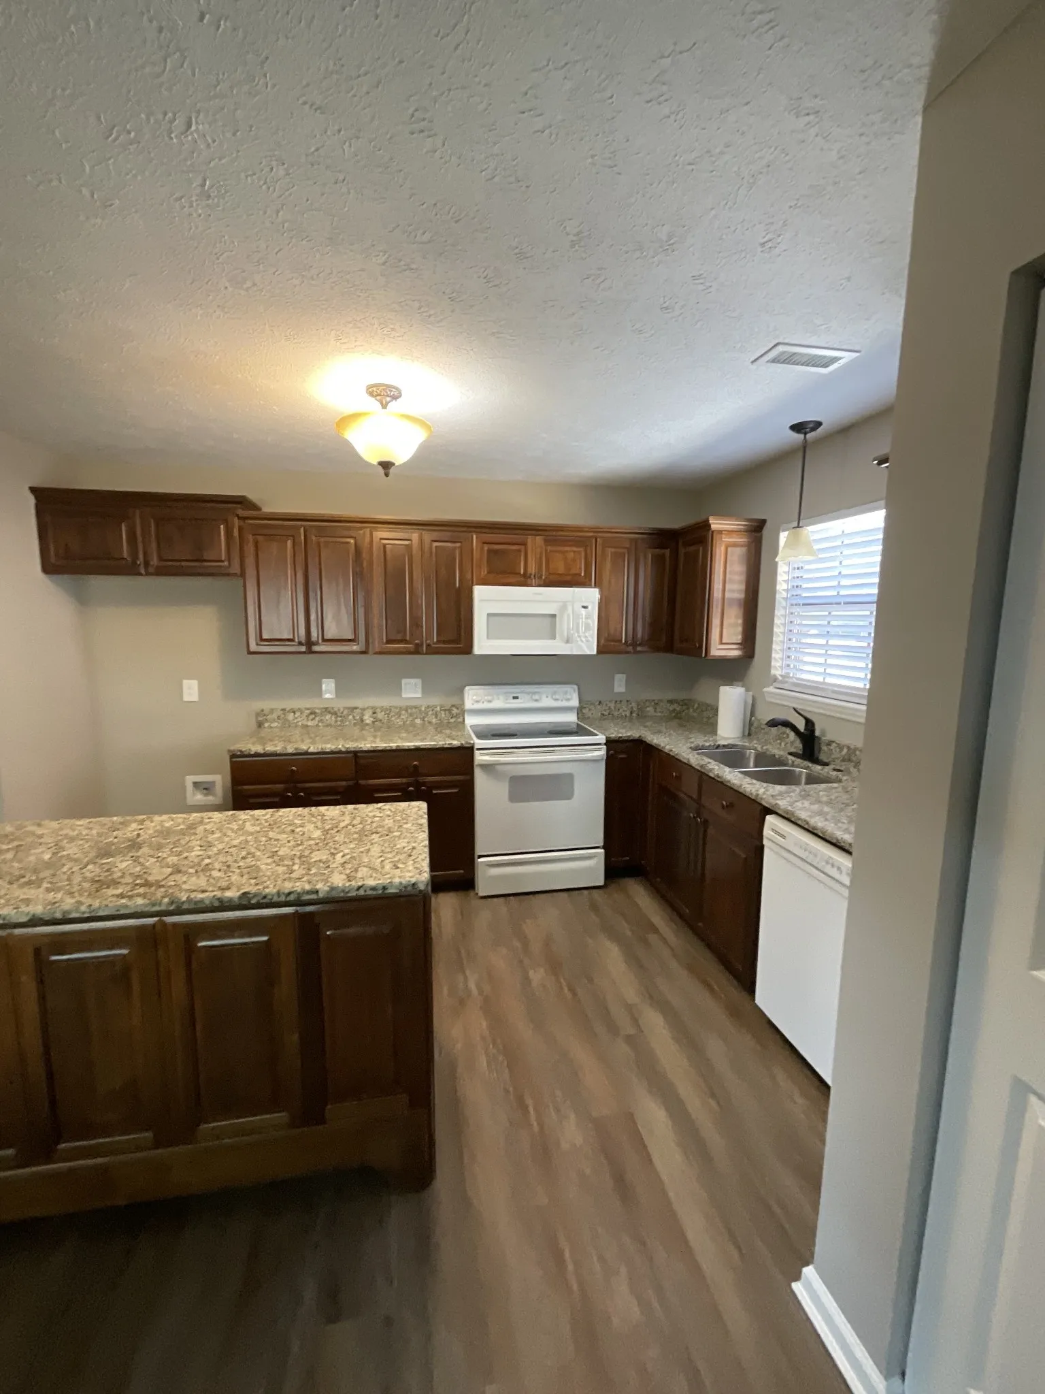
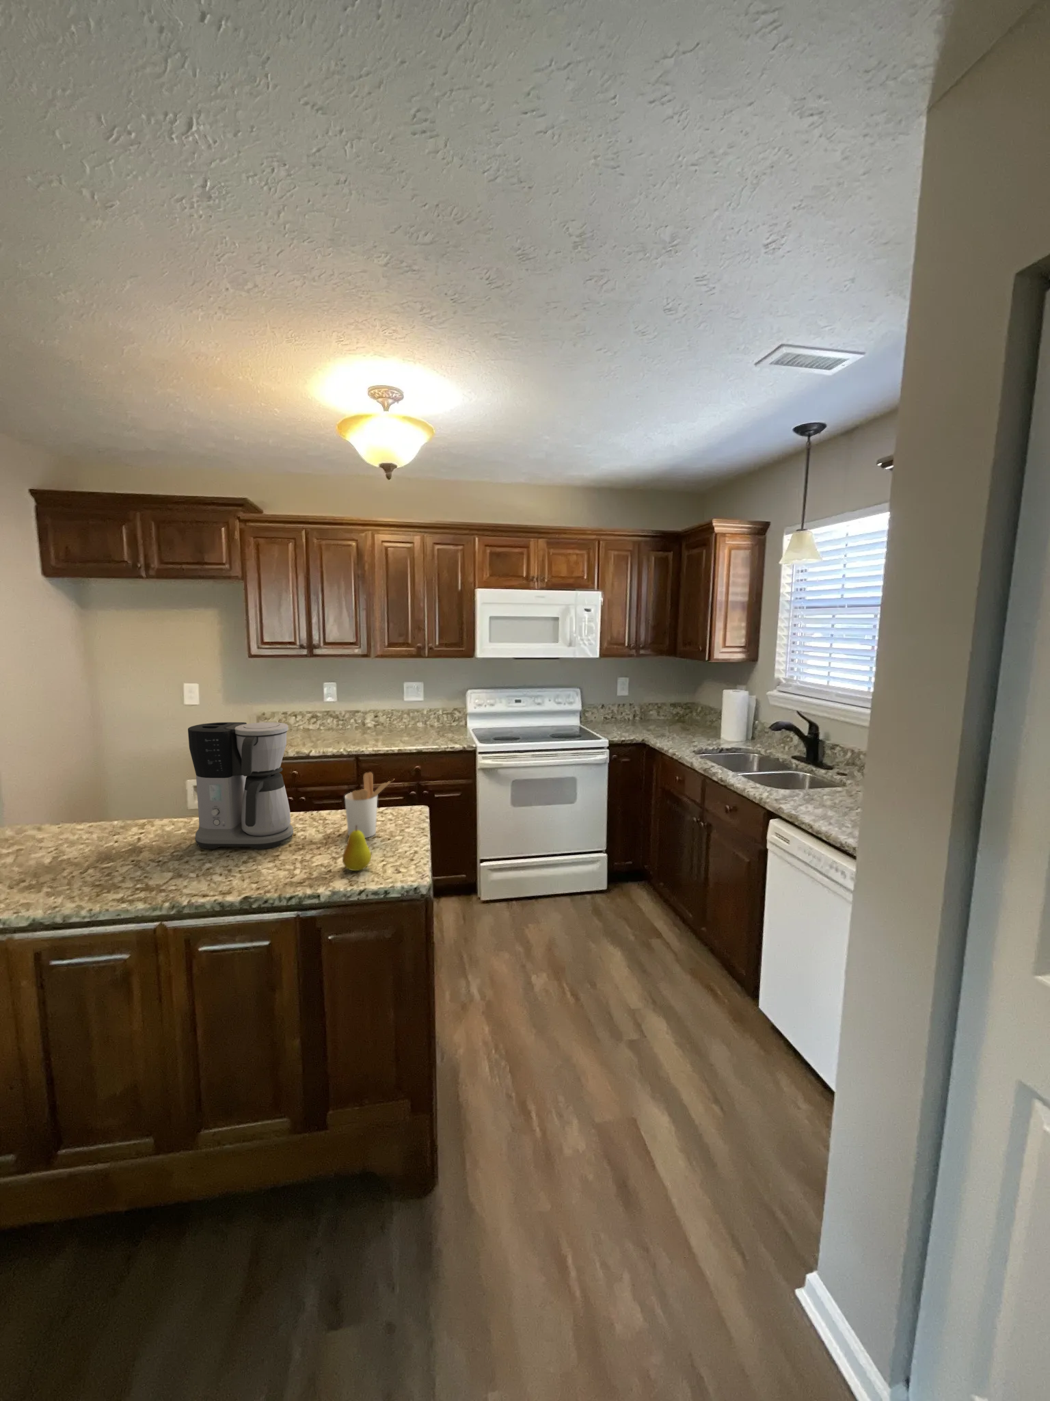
+ fruit [342,825,372,871]
+ utensil holder [344,771,395,838]
+ coffee maker [188,721,294,849]
